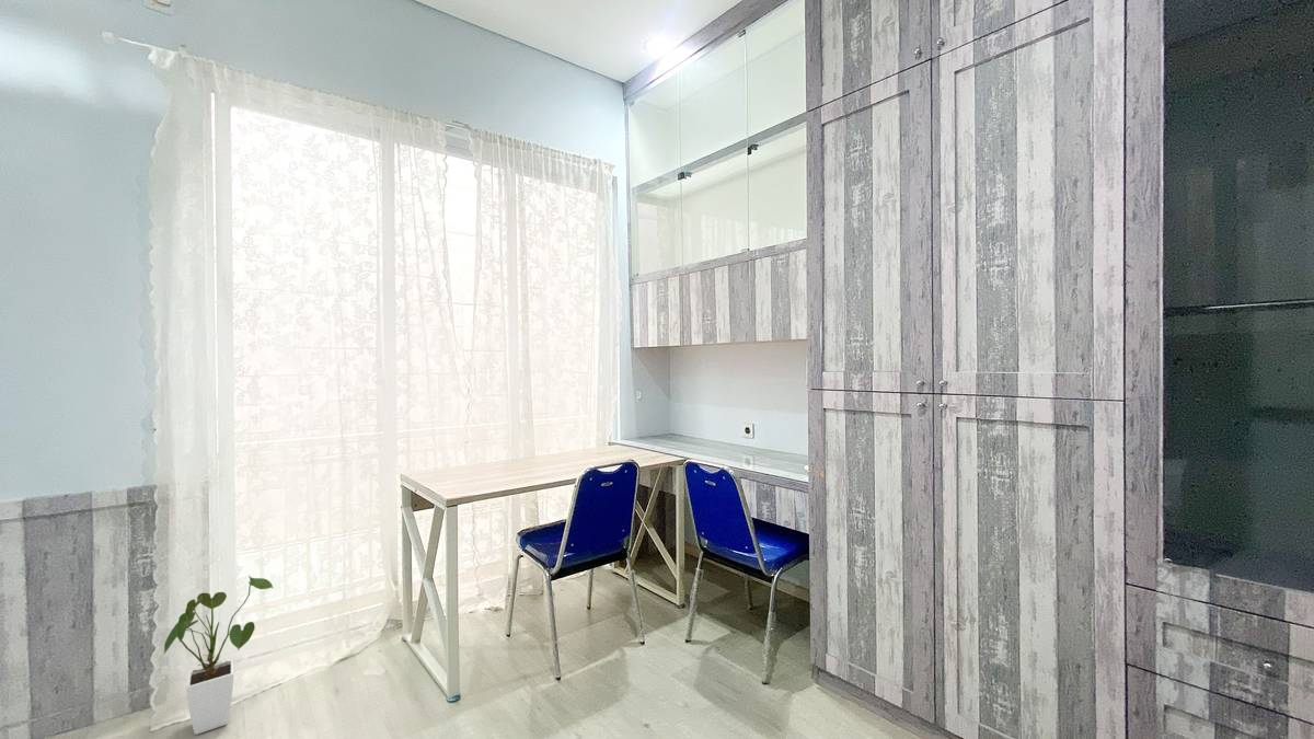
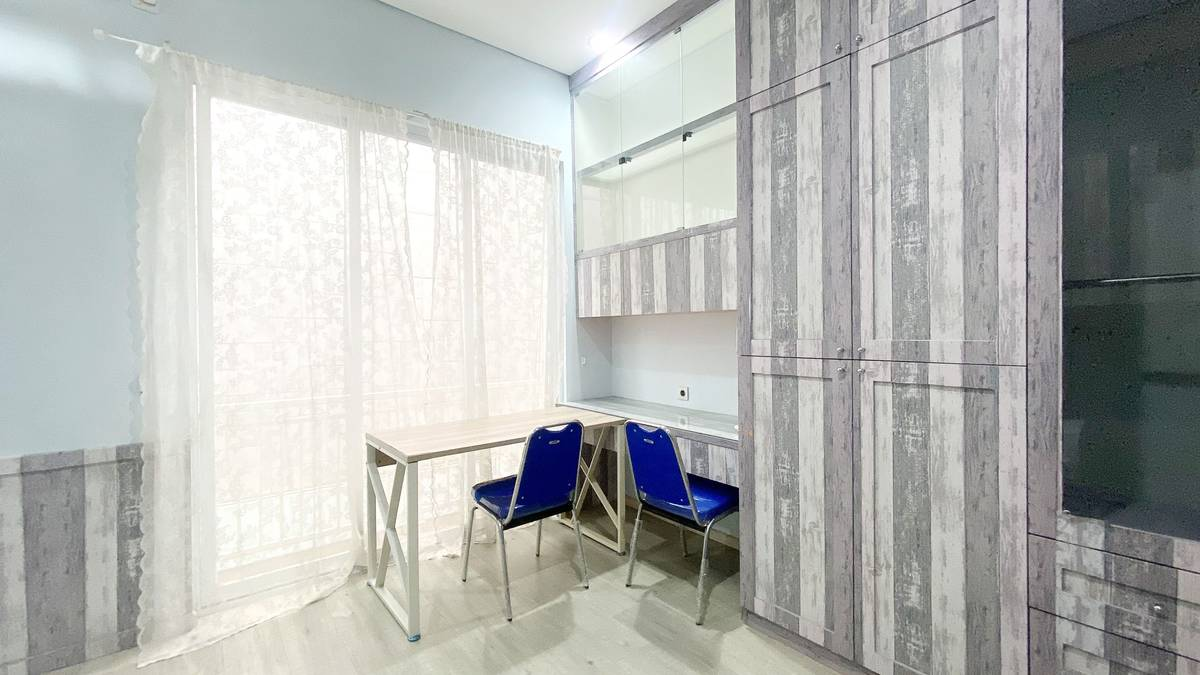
- house plant [162,575,275,736]
